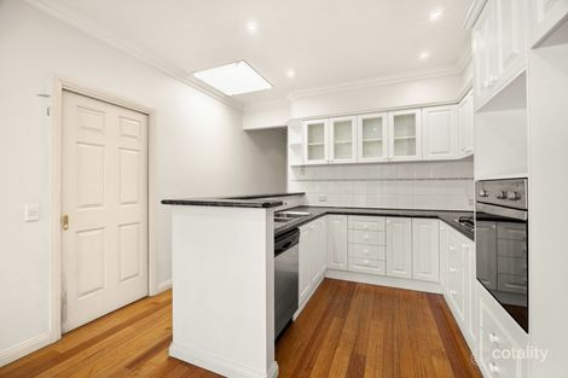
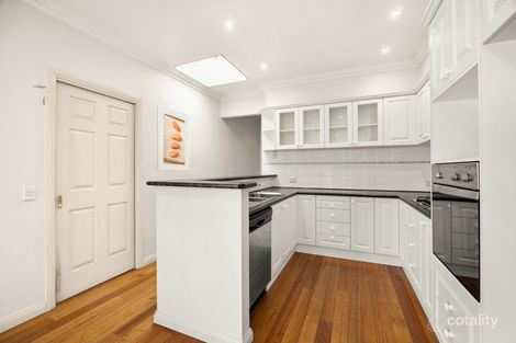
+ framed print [156,104,191,172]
